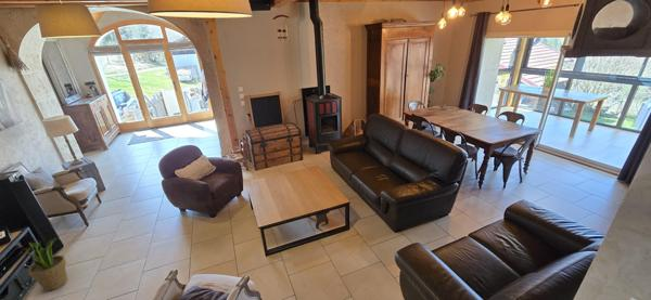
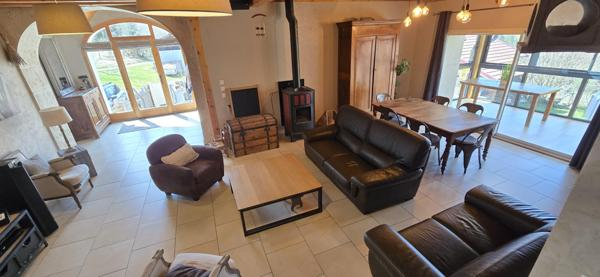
- potted plant [24,237,68,292]
